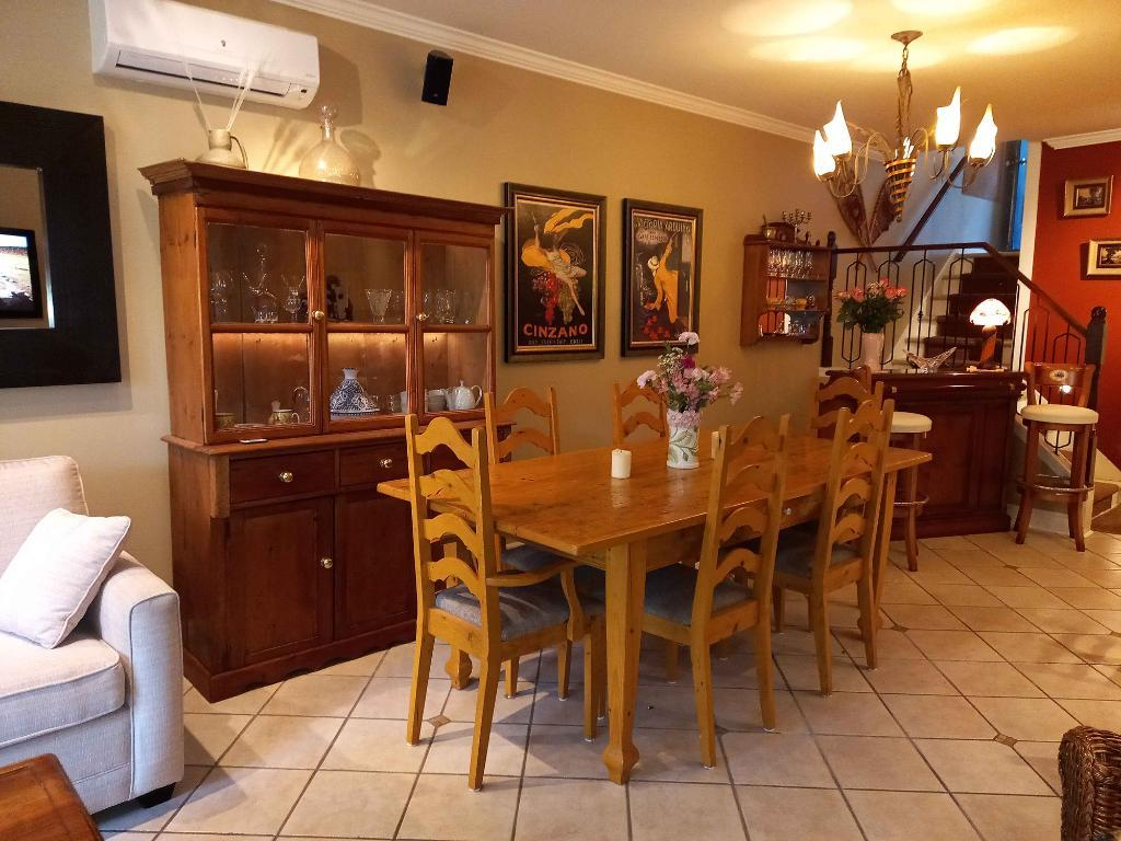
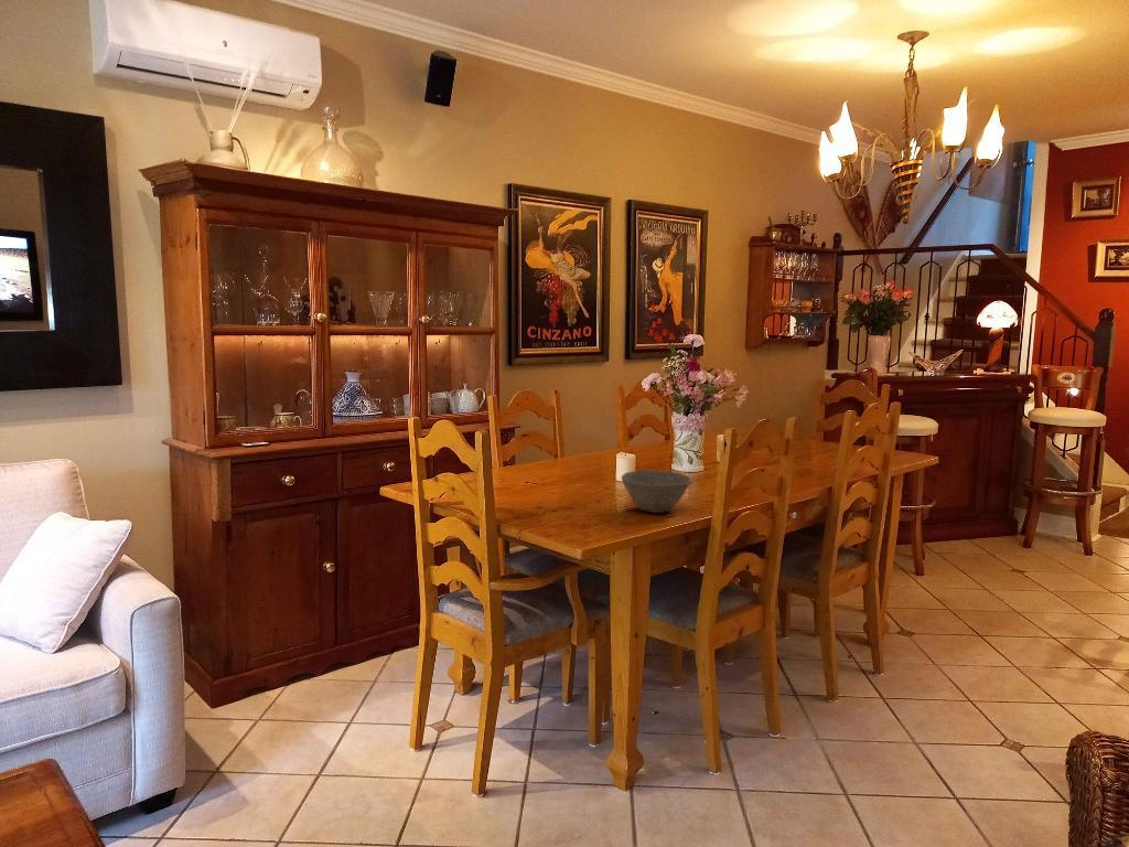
+ bowl [621,469,692,514]
